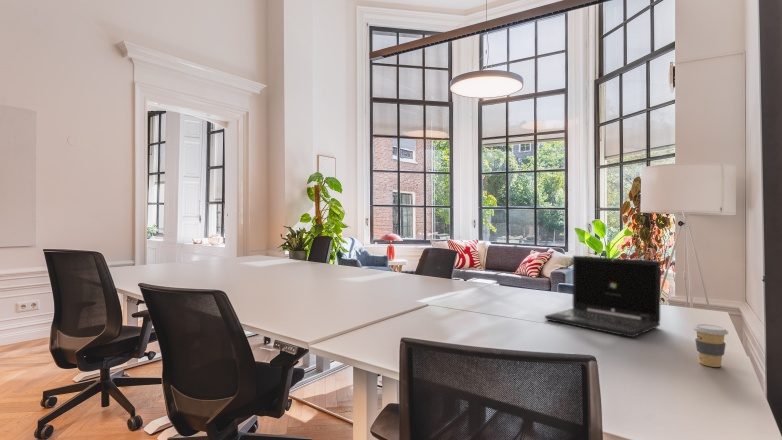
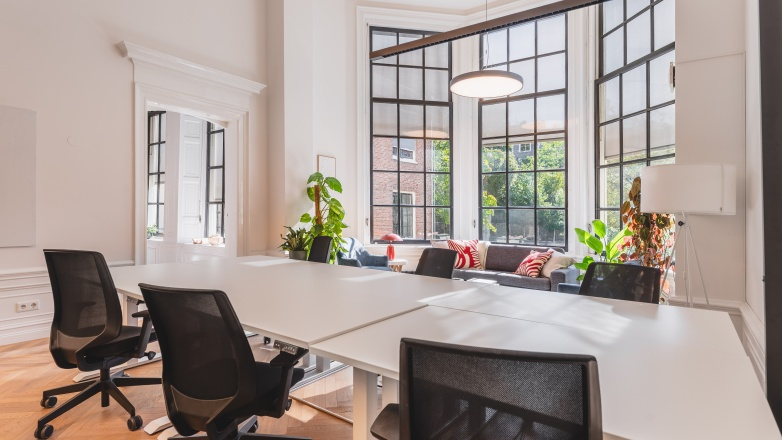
- laptop [544,255,661,338]
- coffee cup [692,323,729,368]
